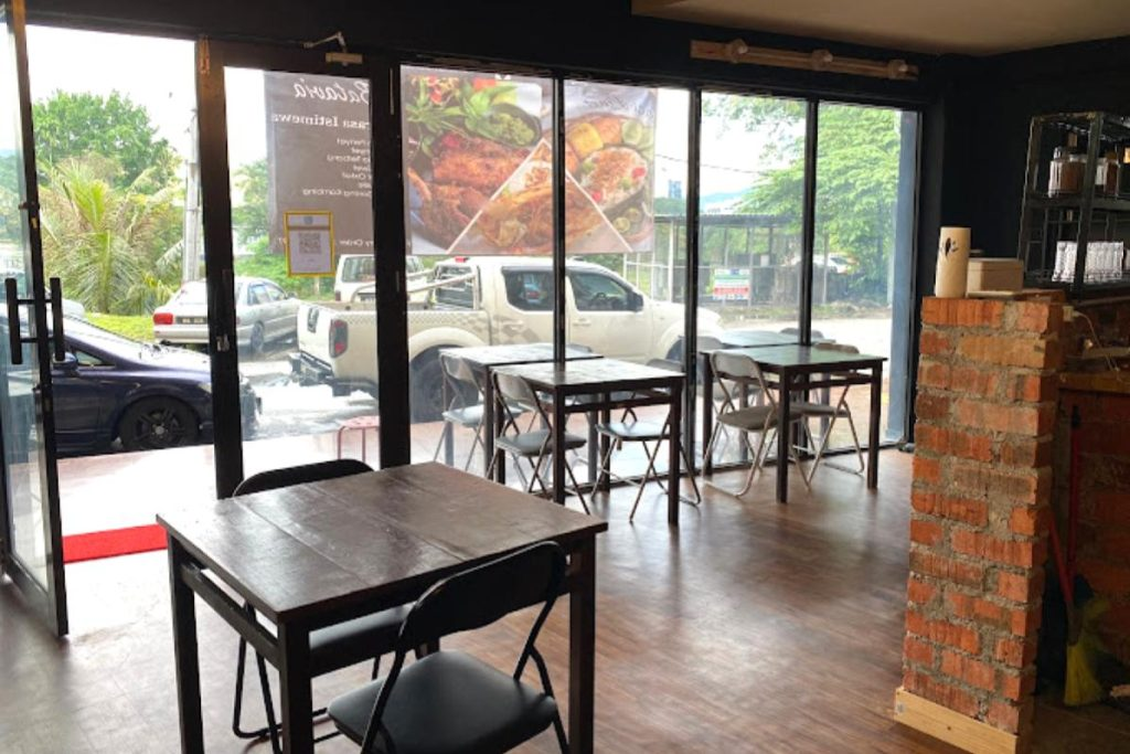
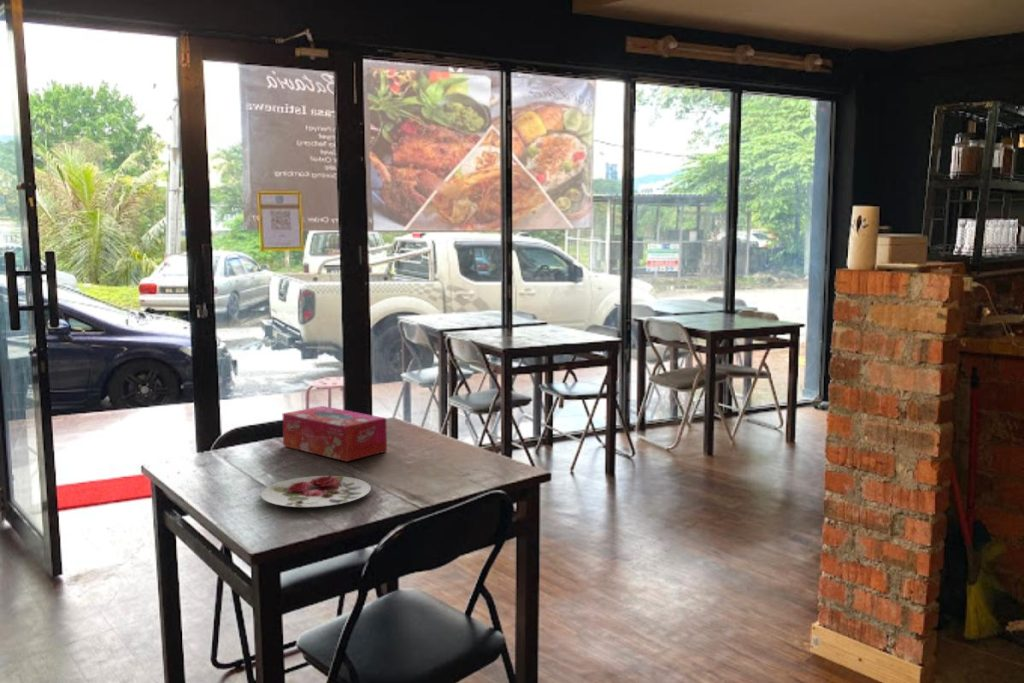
+ tissue box [282,405,388,462]
+ plate [259,475,372,508]
